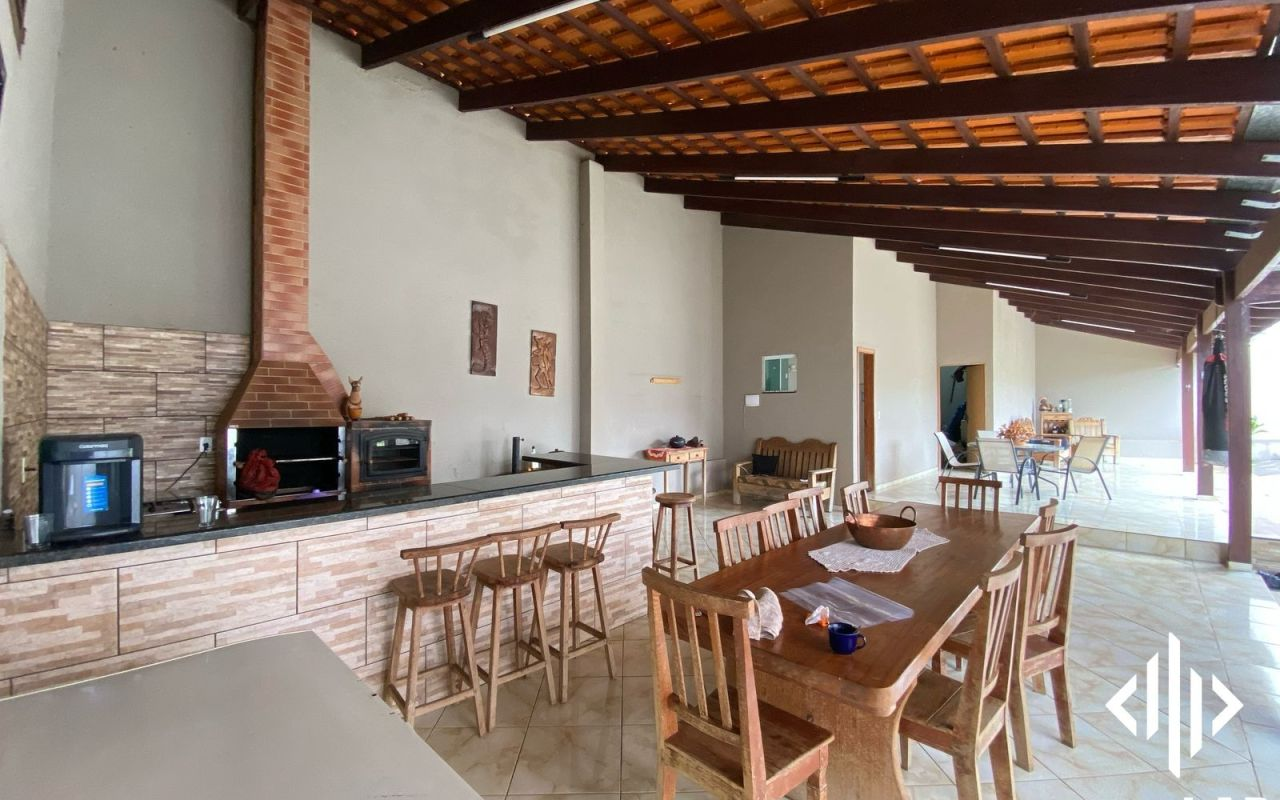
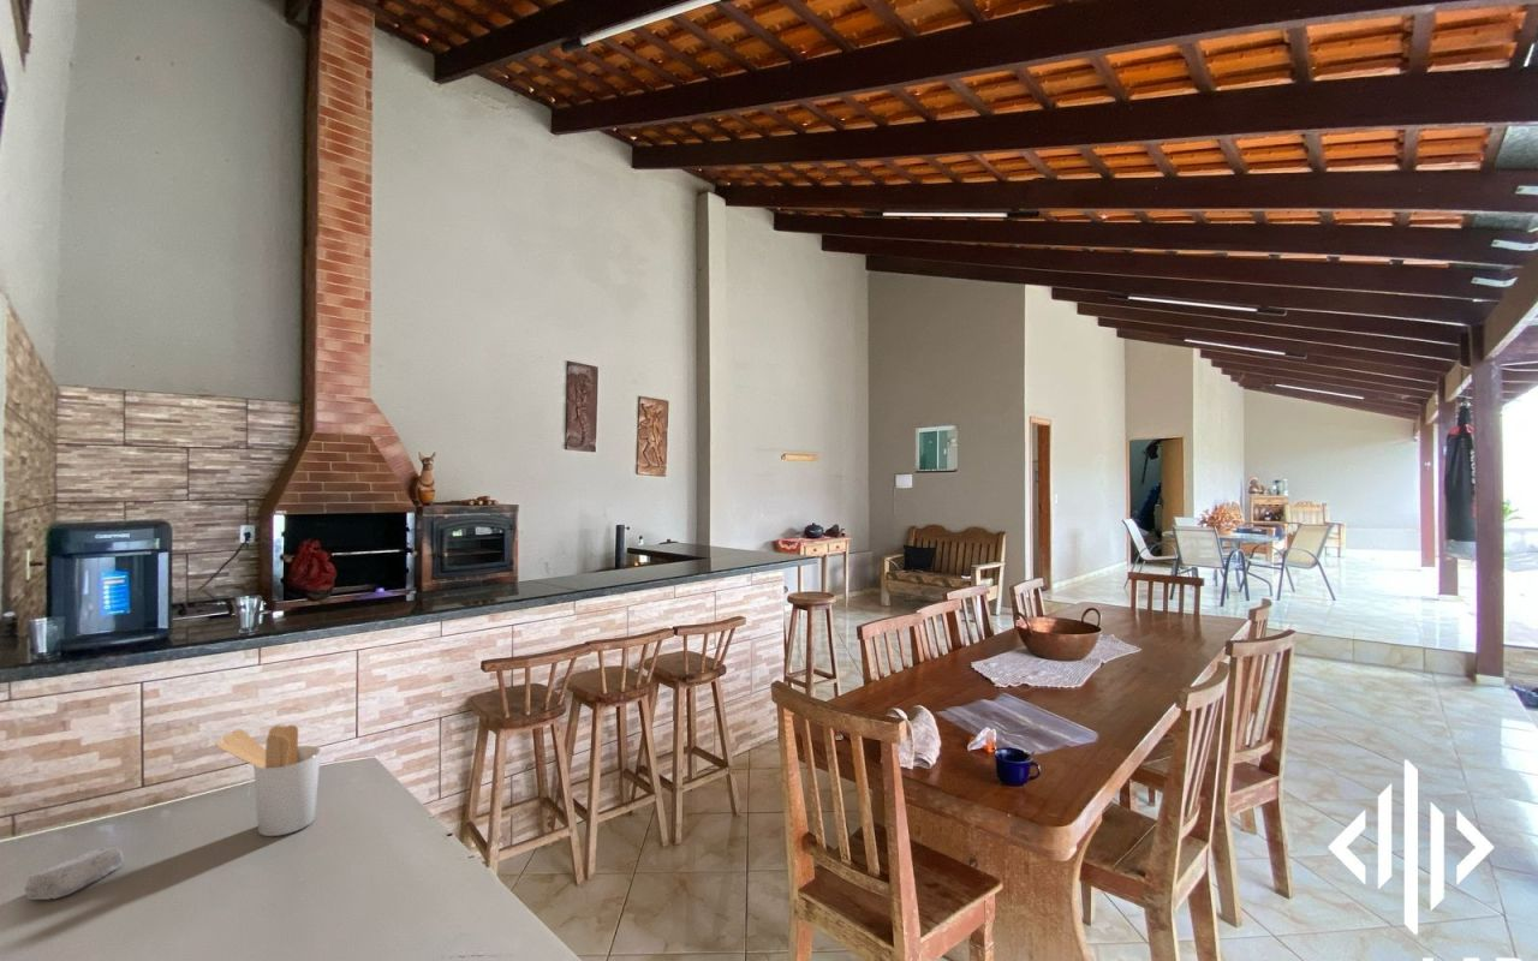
+ utensil holder [214,724,322,837]
+ soap bar [24,847,125,901]
